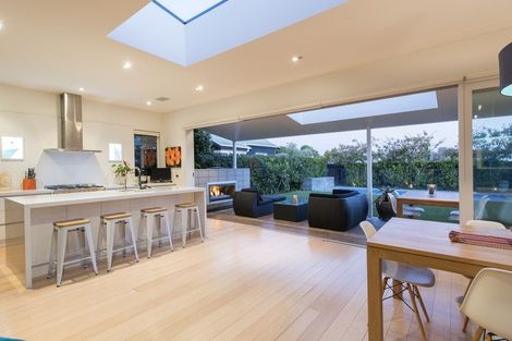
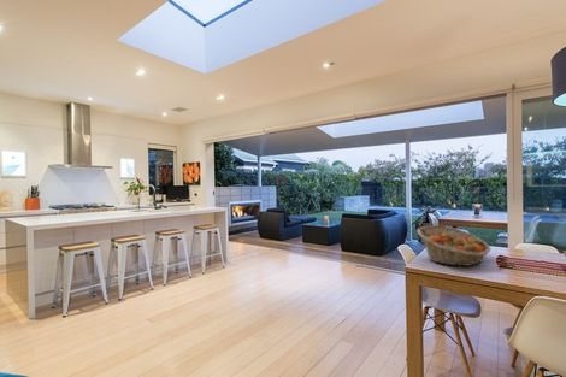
+ fruit basket [415,224,491,267]
